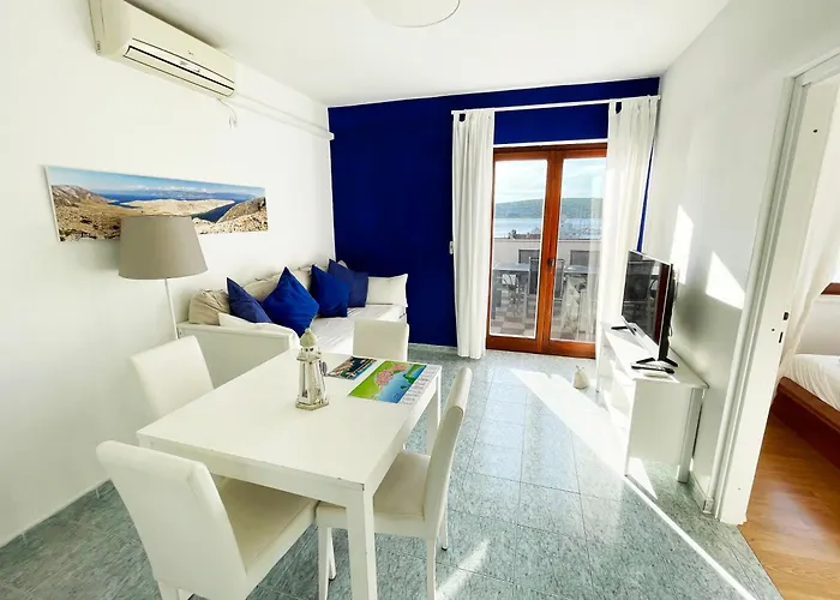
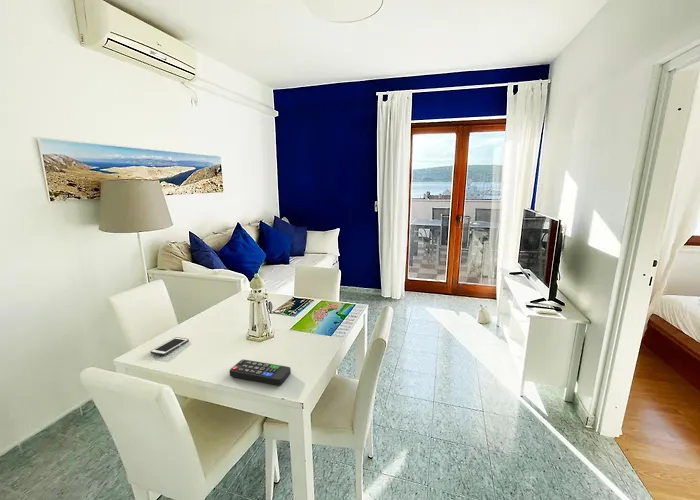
+ remote control [229,359,292,386]
+ cell phone [149,336,190,356]
